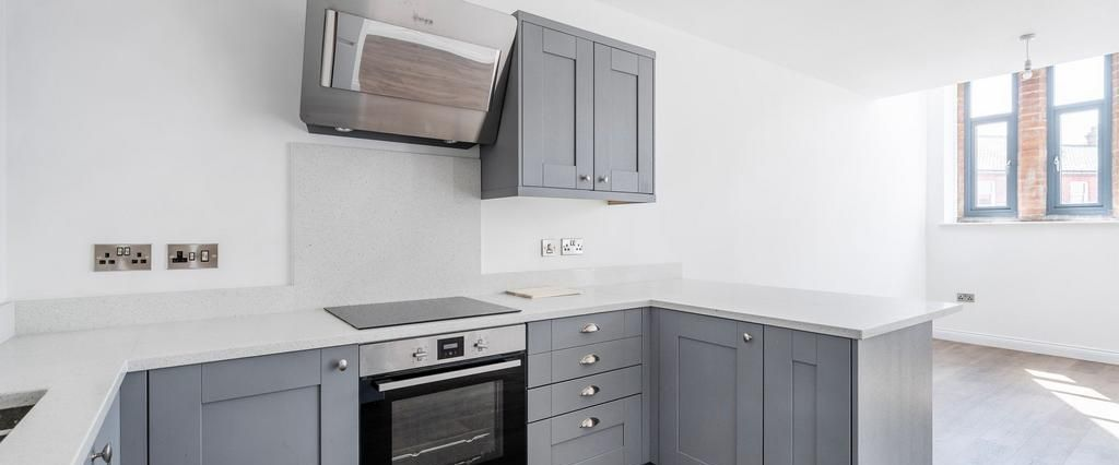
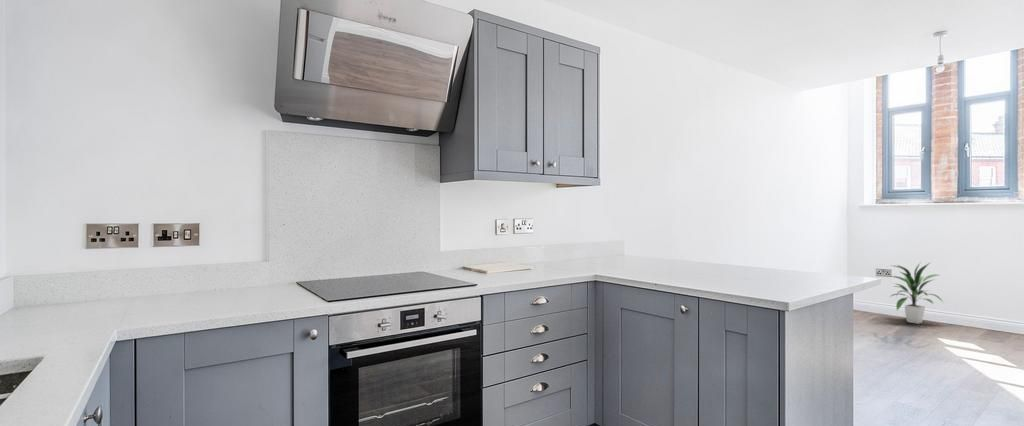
+ indoor plant [888,261,944,325]
